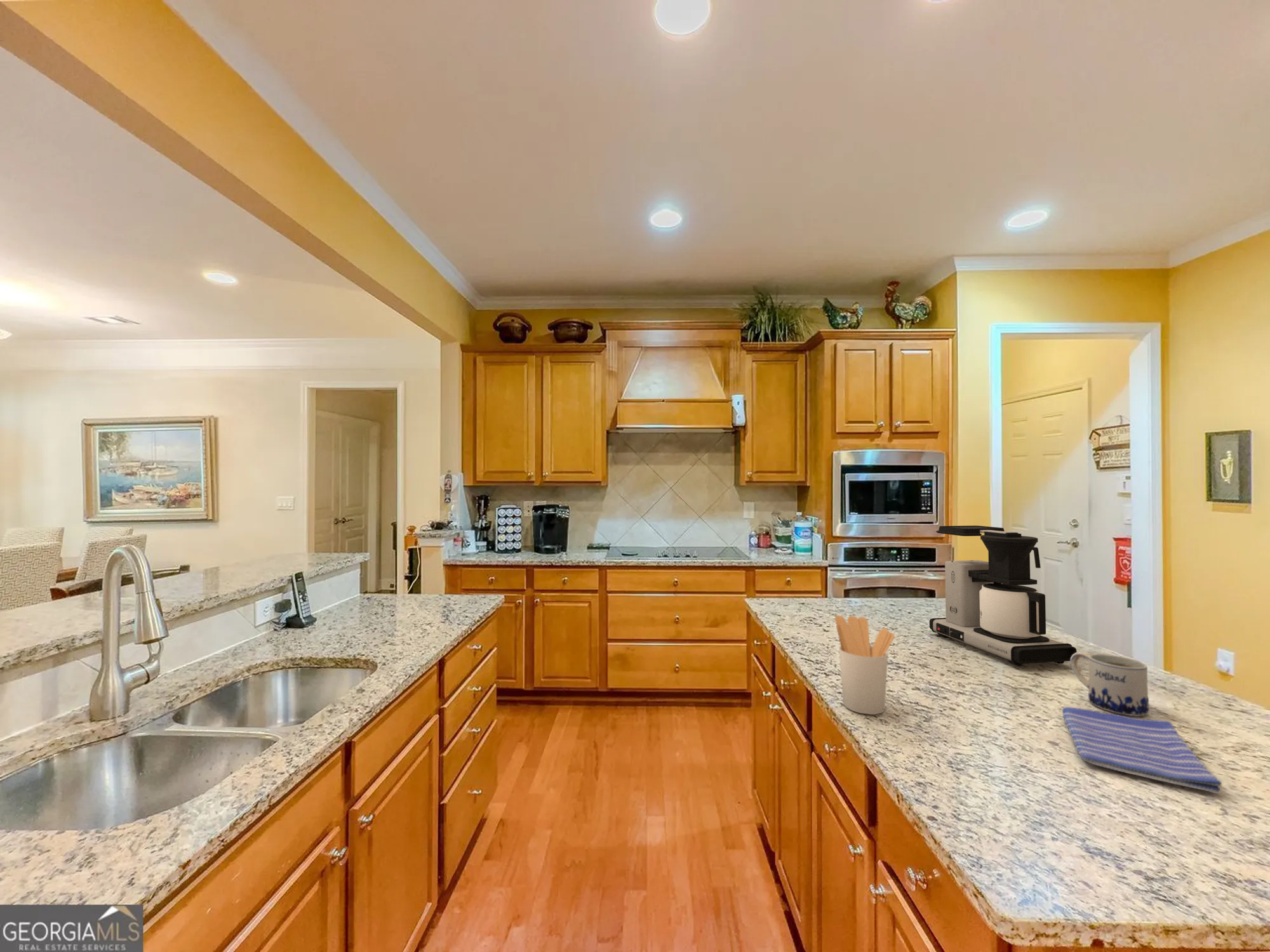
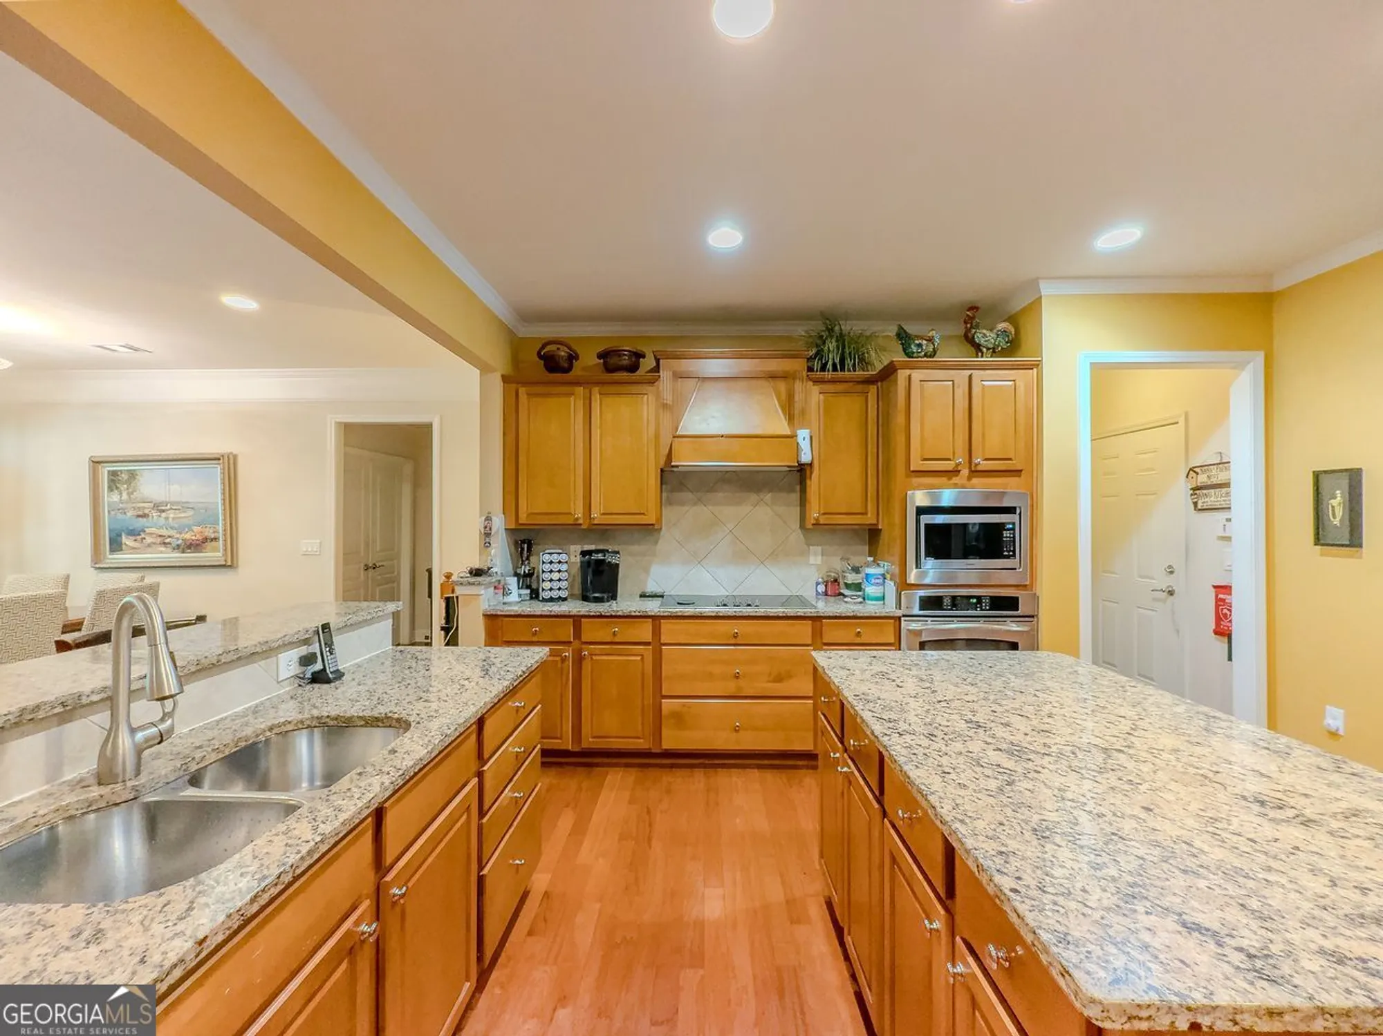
- coffee maker [929,525,1077,667]
- utensil holder [834,615,895,715]
- dish towel [1062,706,1222,795]
- mug [1069,652,1150,717]
